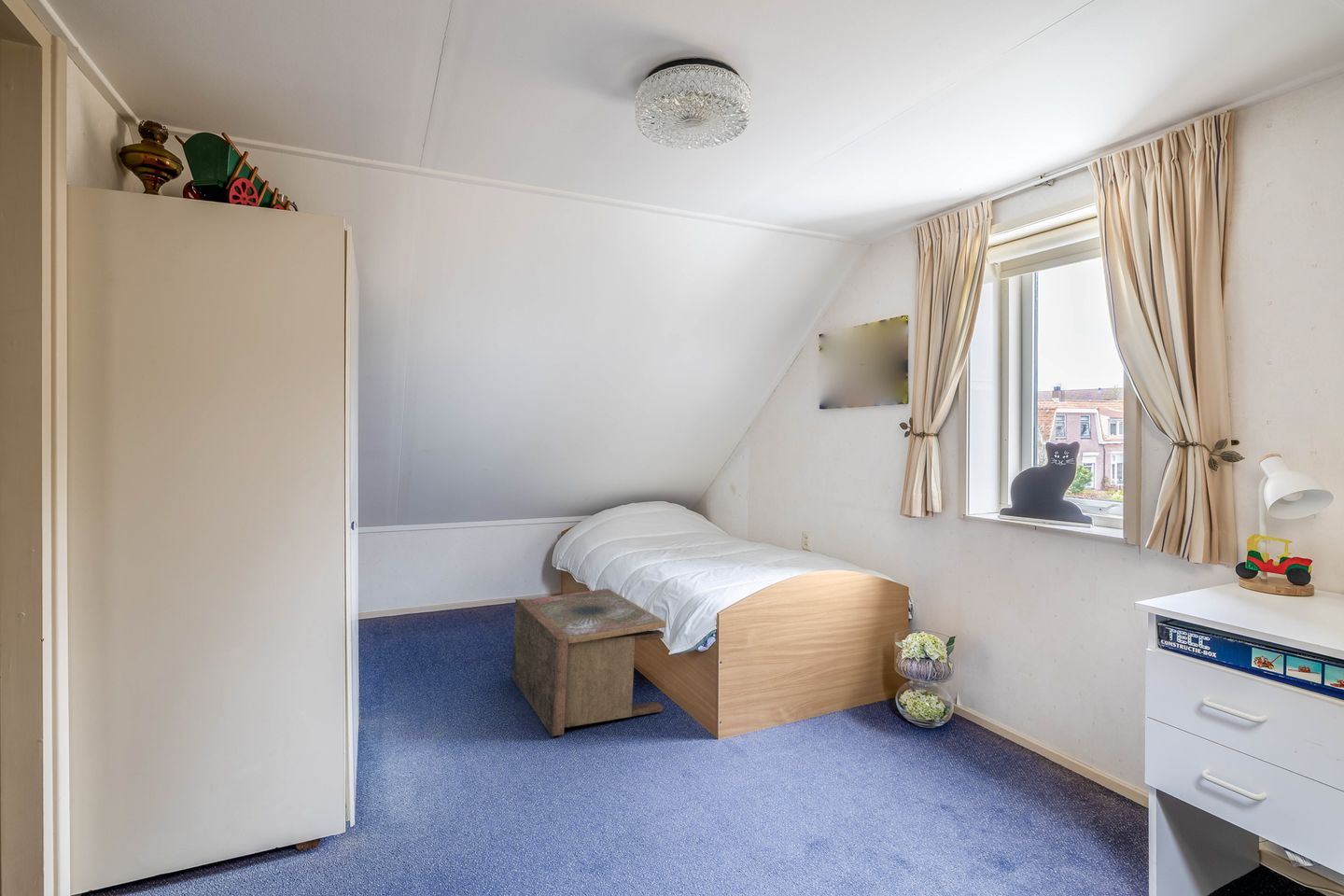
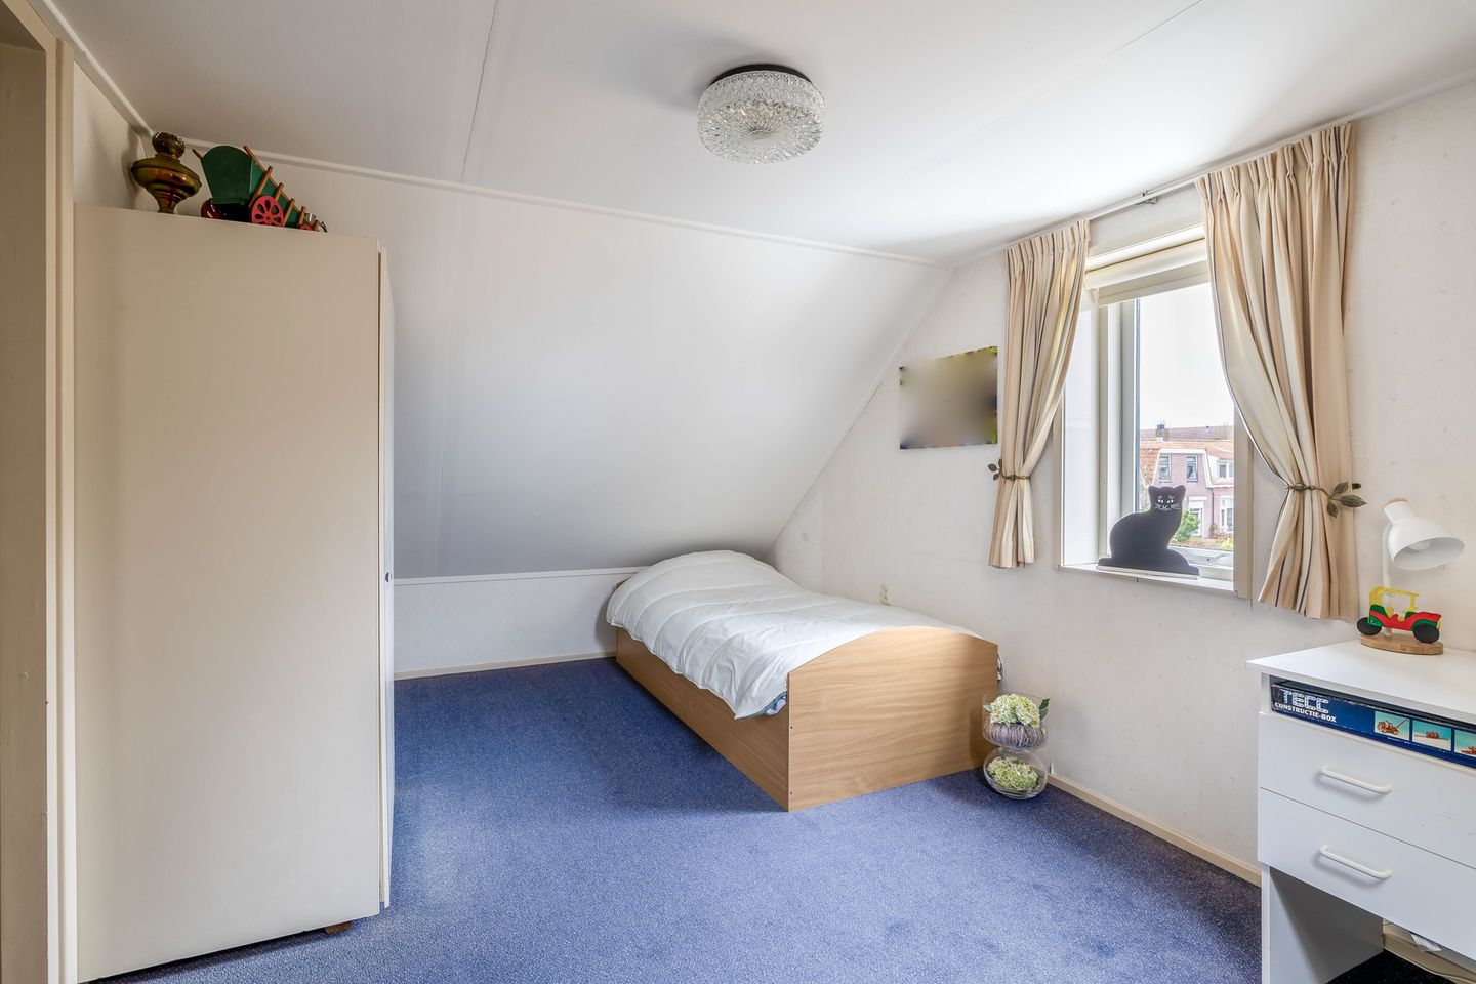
- nightstand [511,587,667,738]
